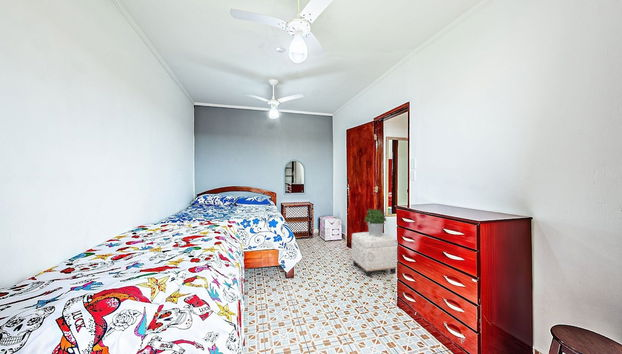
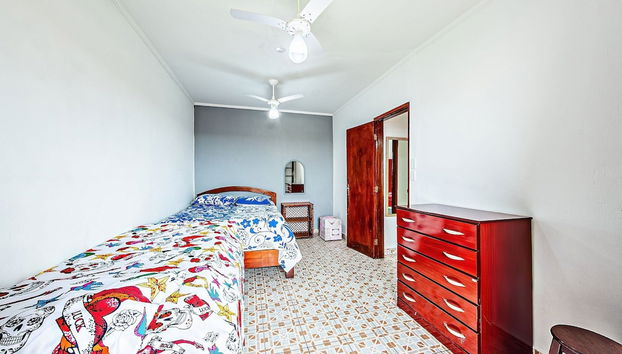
- potted plant [363,208,387,236]
- ottoman [351,231,398,278]
